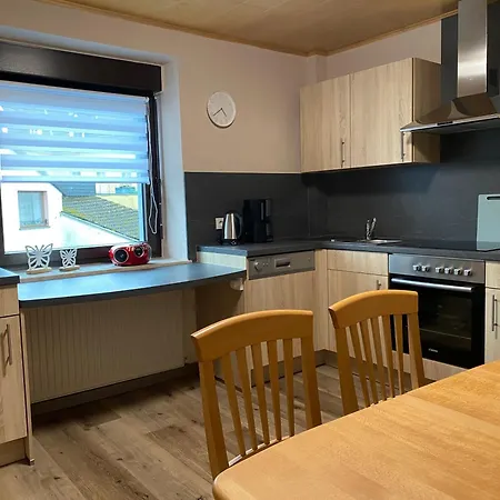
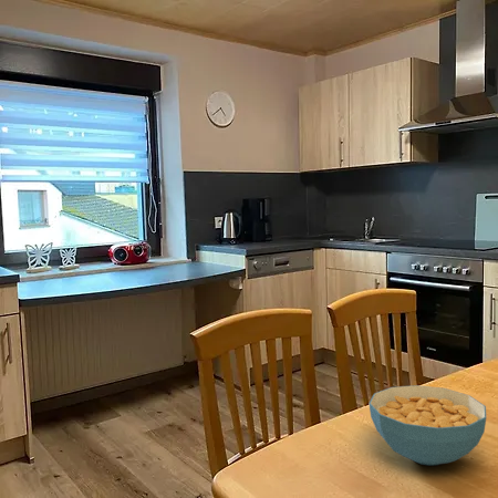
+ cereal bowl [367,384,487,467]
